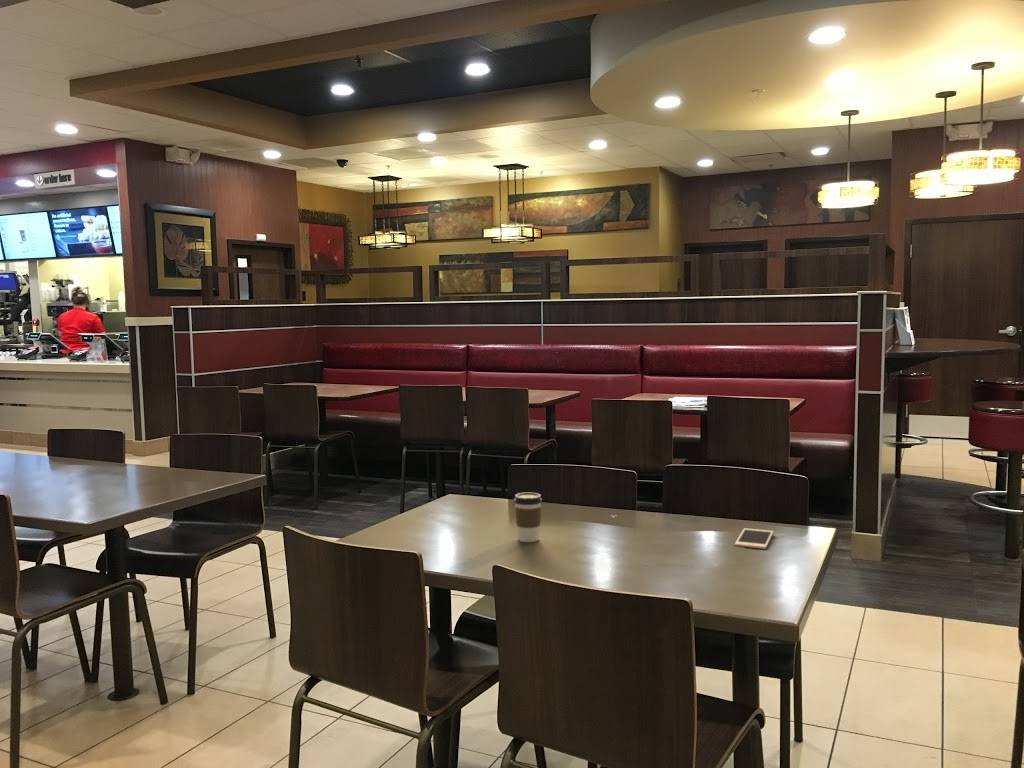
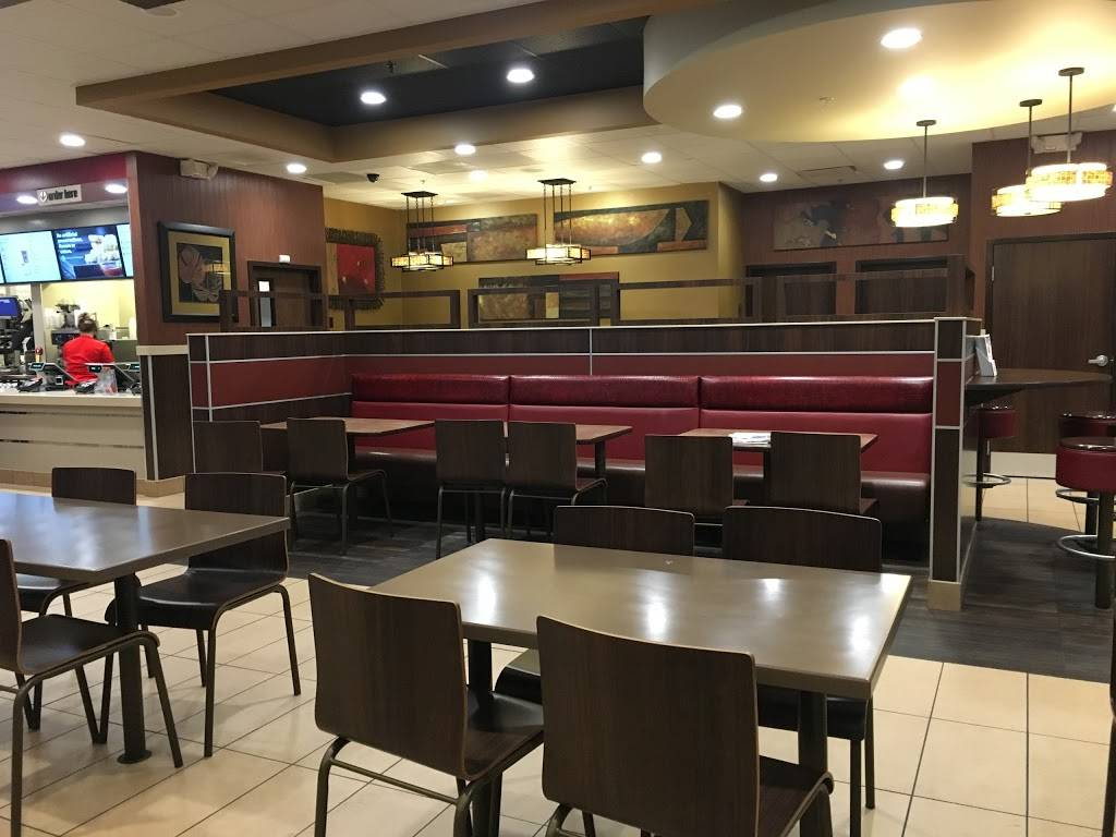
- cell phone [734,527,774,550]
- coffee cup [513,492,543,543]
